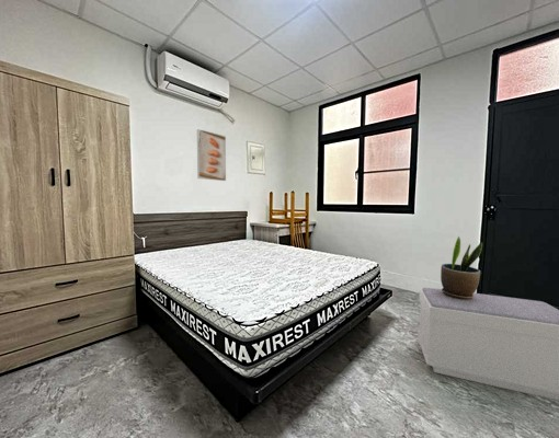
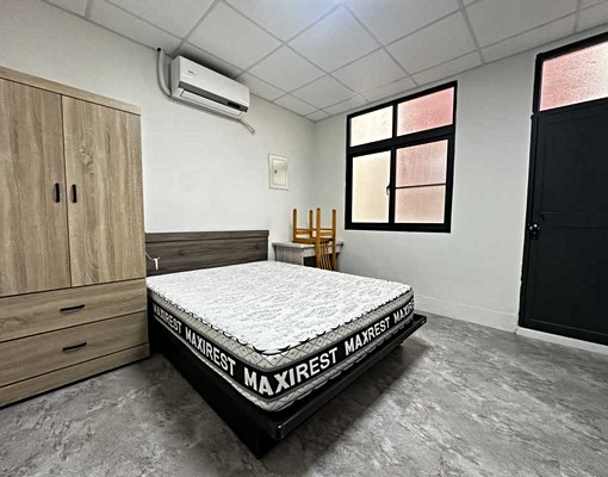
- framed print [196,128,227,182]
- bench [417,287,559,401]
- potted plant [440,235,483,300]
